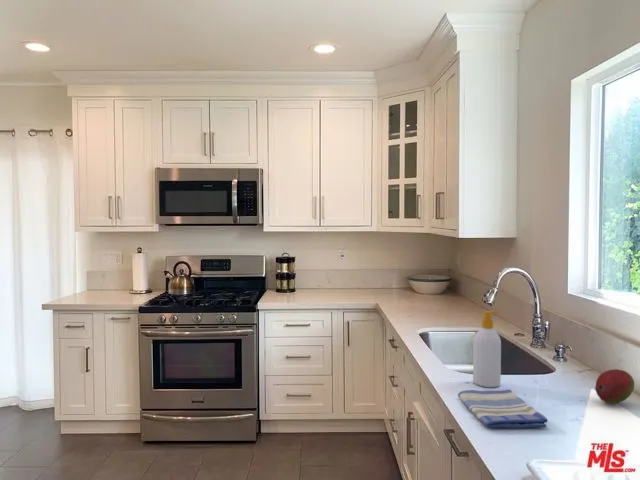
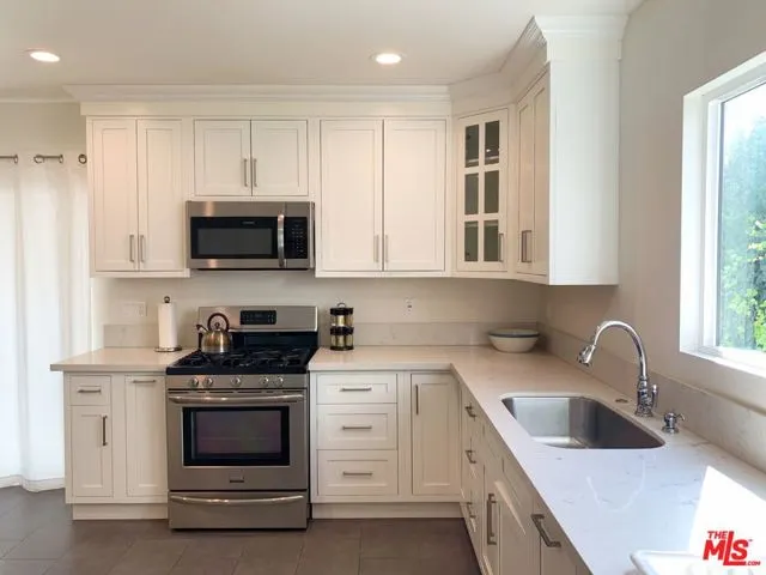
- dish towel [457,389,548,428]
- soap bottle [472,310,502,388]
- fruit [594,368,635,405]
